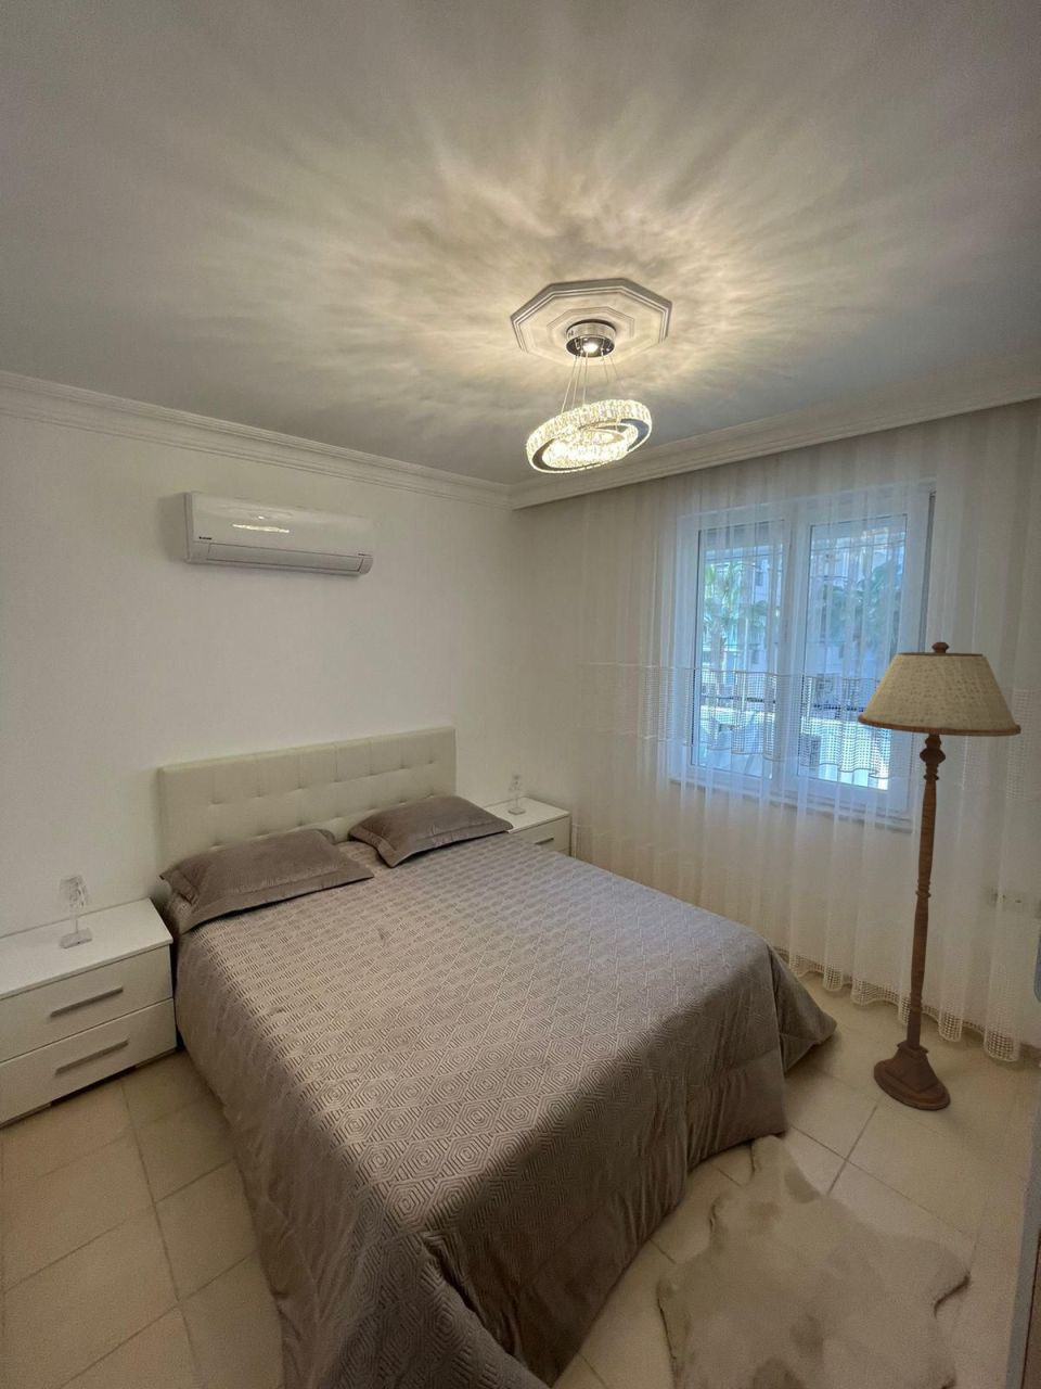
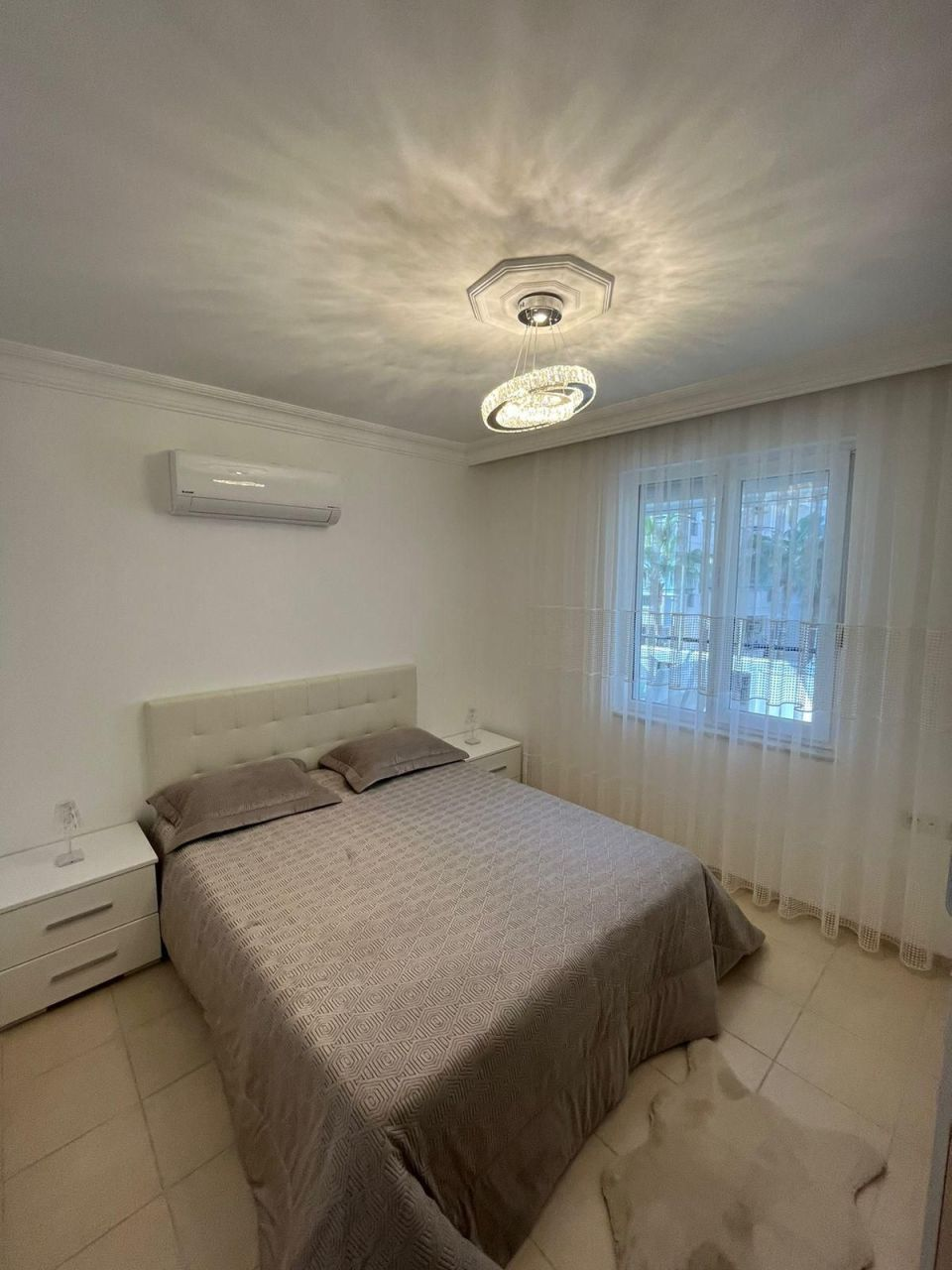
- floor lamp [856,640,1022,1111]
